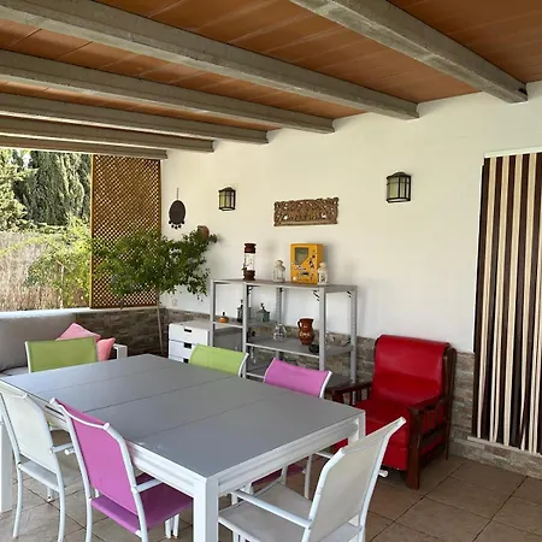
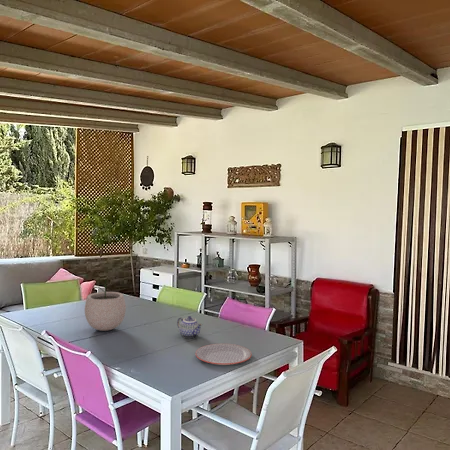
+ teapot [176,315,203,339]
+ plate [195,343,252,366]
+ plant pot [84,280,127,332]
